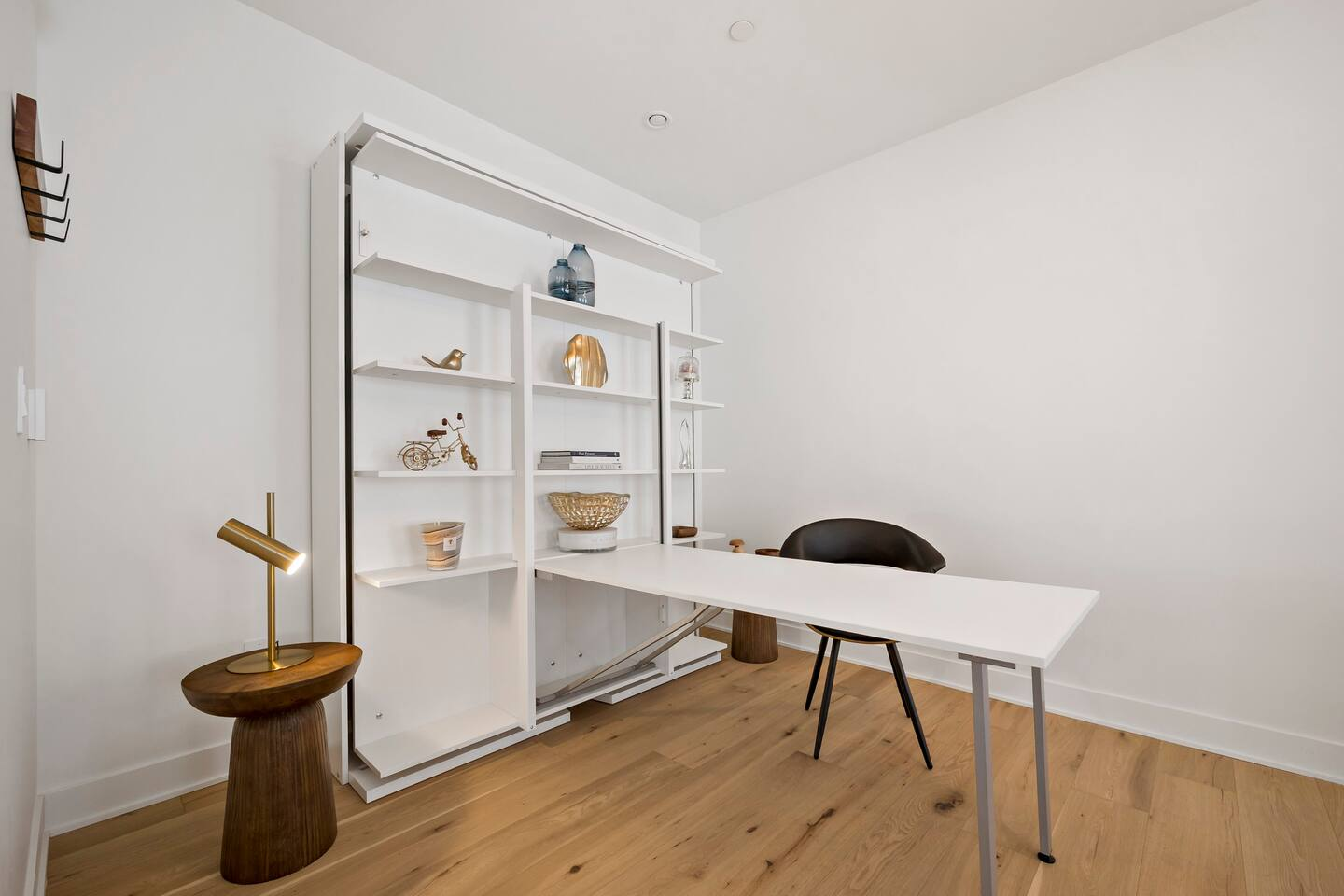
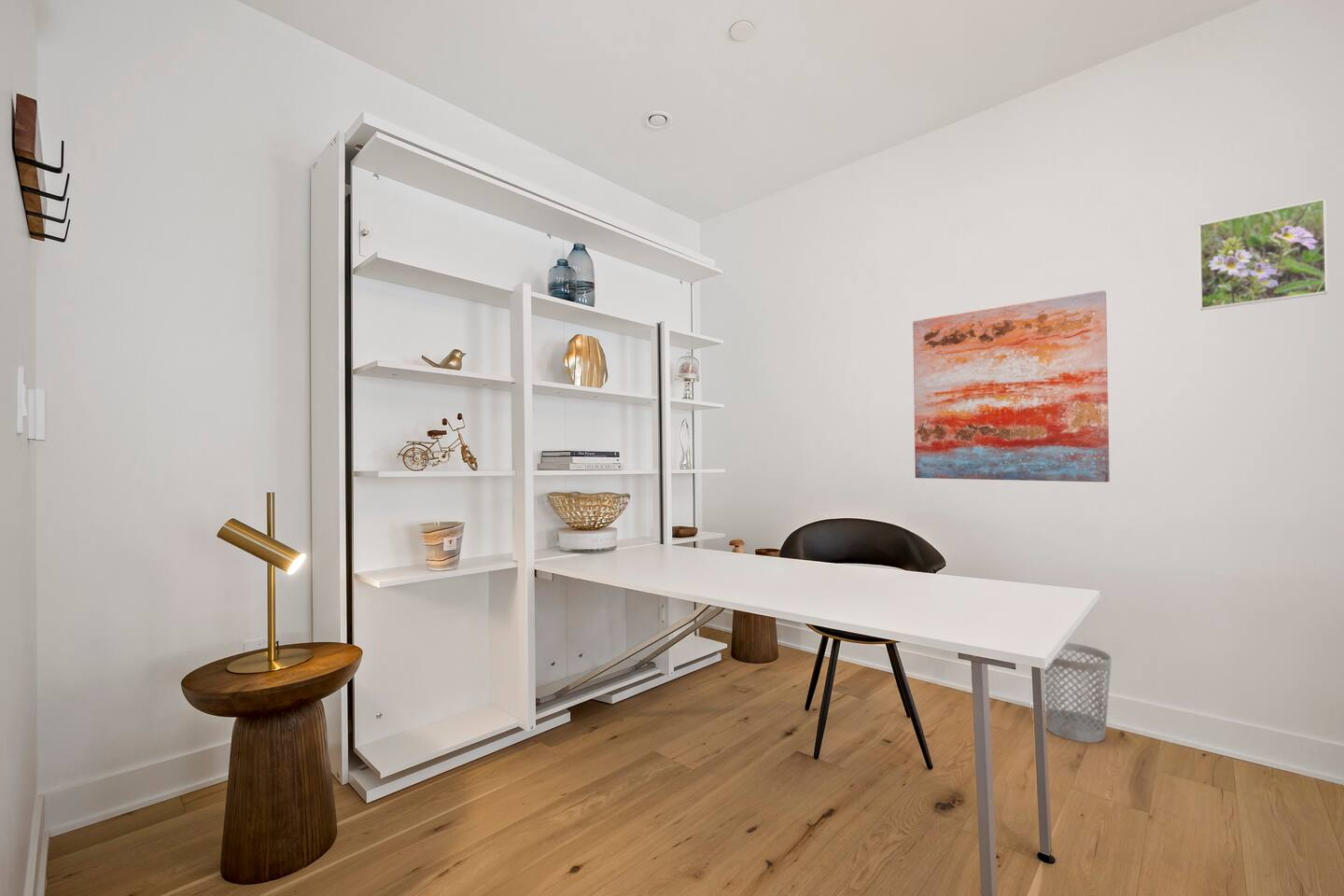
+ wall art [912,289,1111,483]
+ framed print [1198,198,1328,312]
+ wastebasket [1043,642,1113,744]
